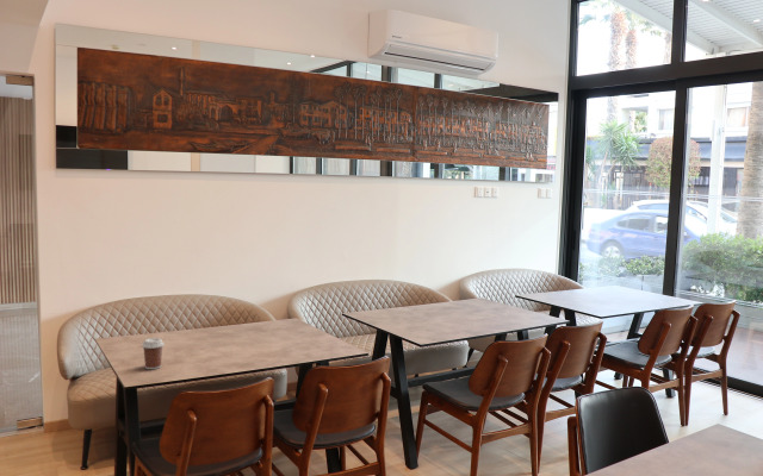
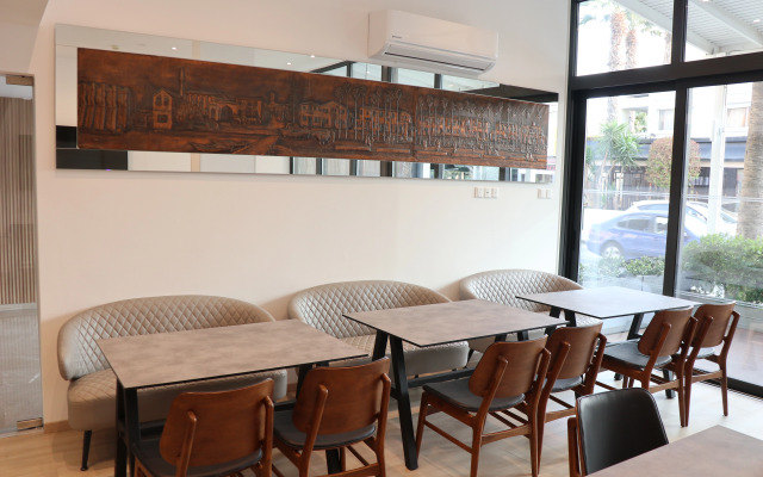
- coffee cup [141,337,166,370]
